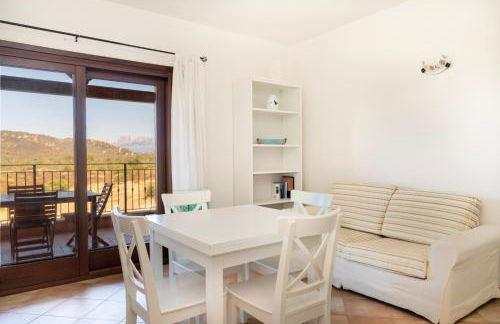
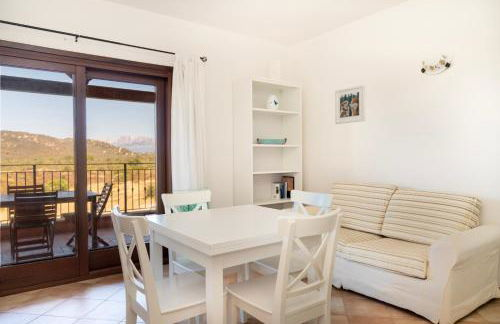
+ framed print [334,84,366,125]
